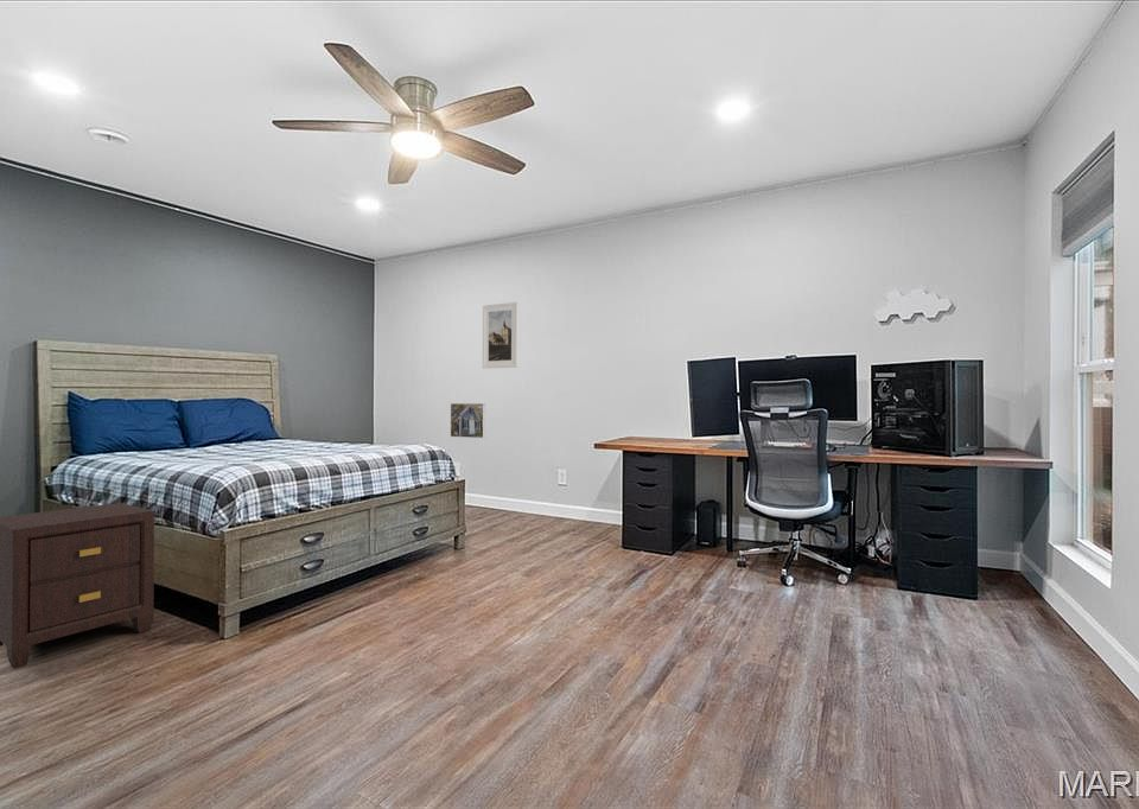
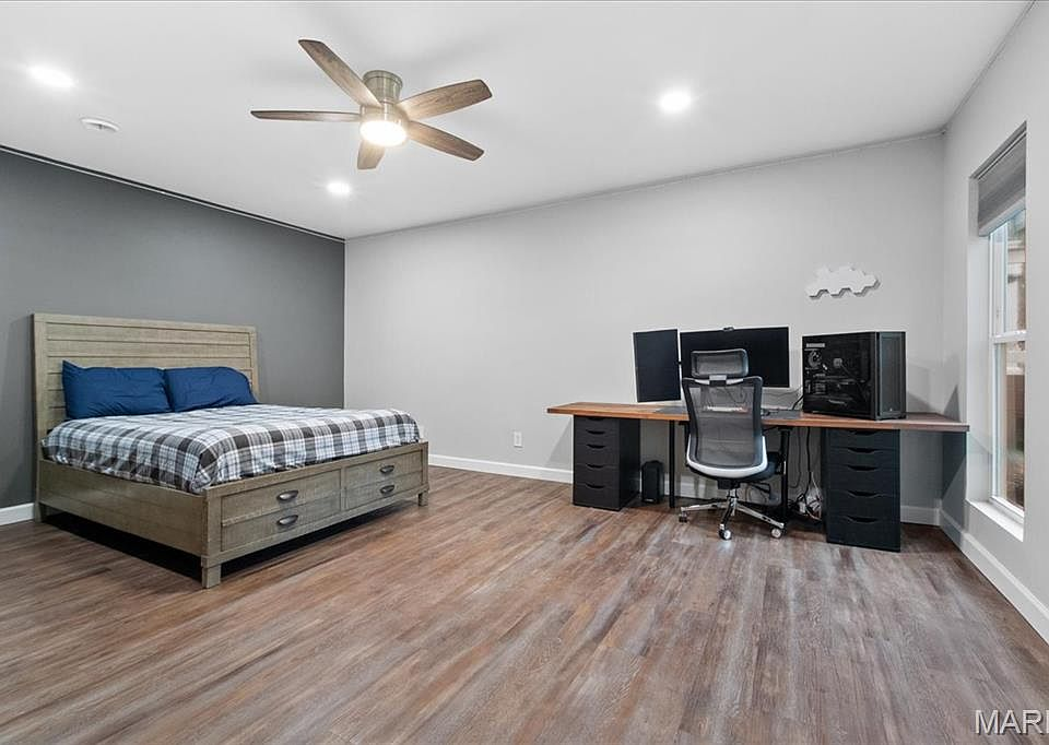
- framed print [482,301,520,370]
- nightstand [0,502,155,670]
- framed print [450,402,486,439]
